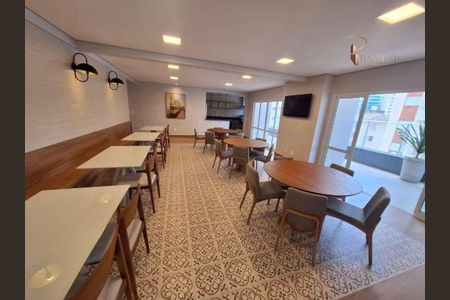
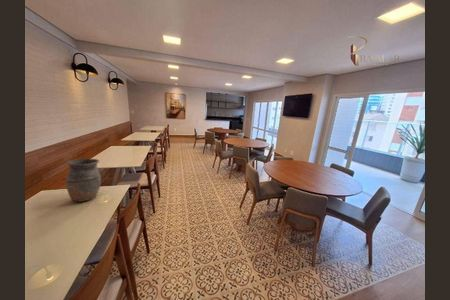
+ vase [65,158,102,203]
